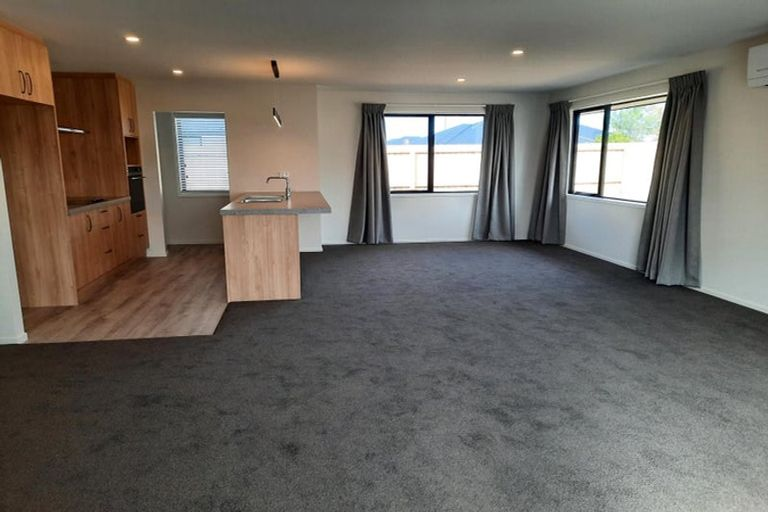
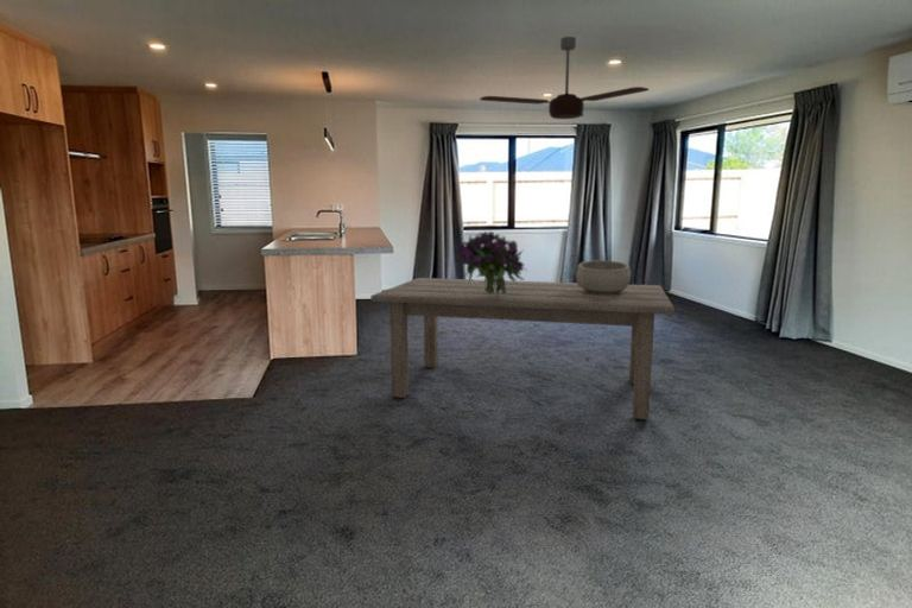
+ dining table [369,277,676,420]
+ decorative bowl [575,259,632,294]
+ bouquet [455,230,528,294]
+ ceiling fan [479,36,650,120]
